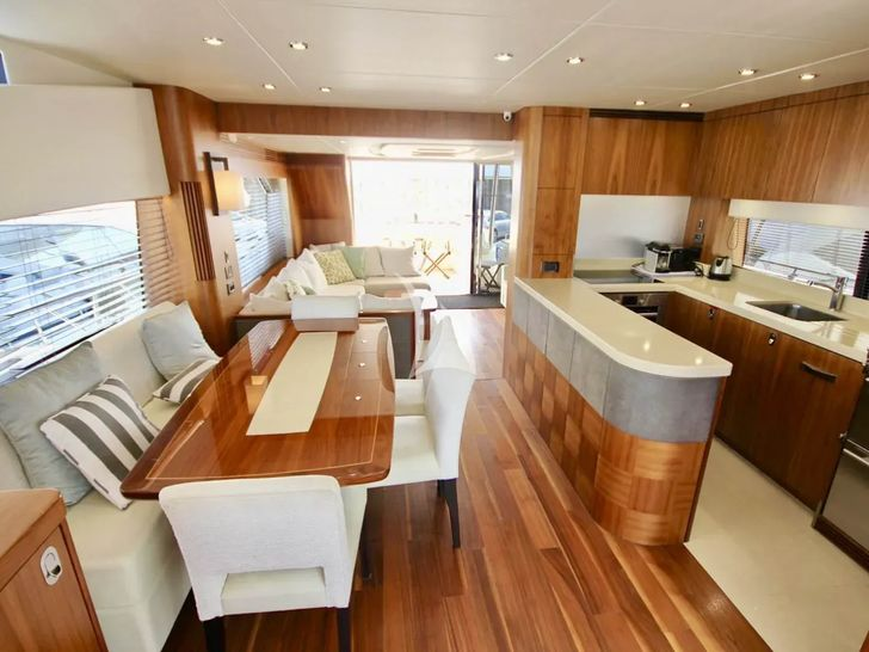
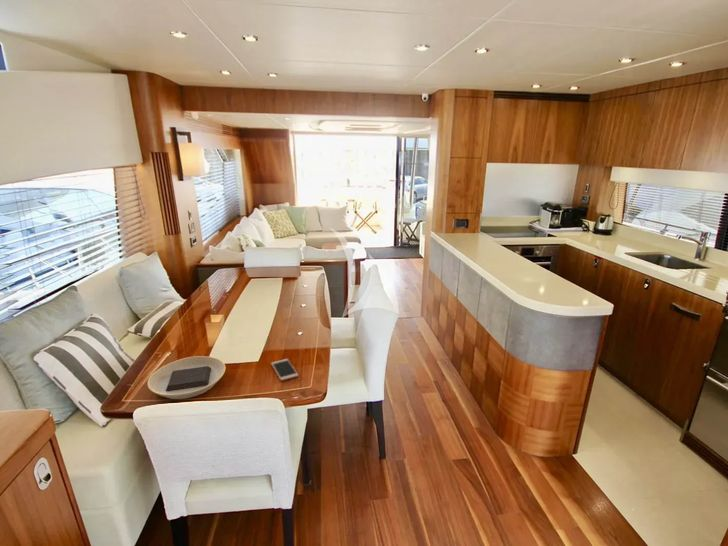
+ smartphone [270,358,299,382]
+ plate [147,355,226,400]
